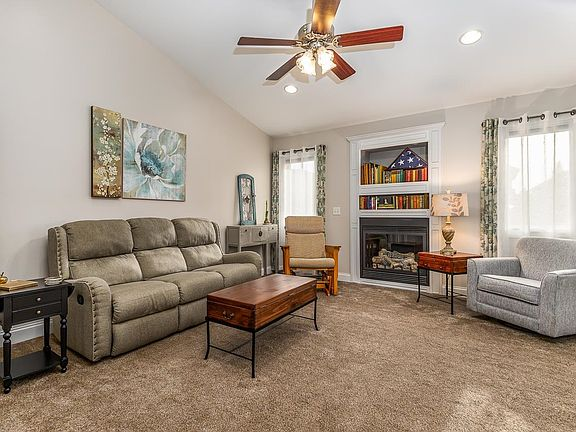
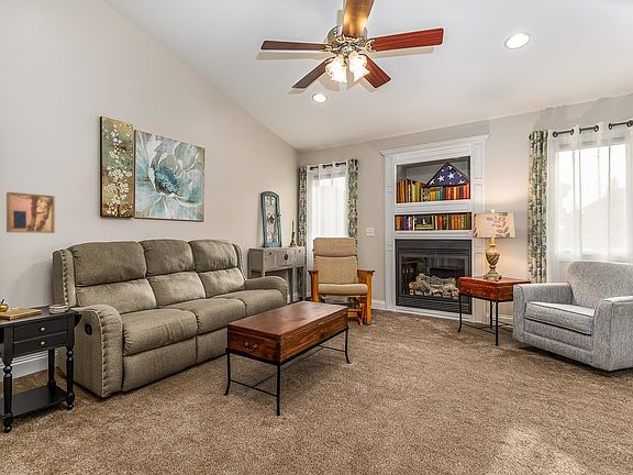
+ wall art [5,191,56,234]
